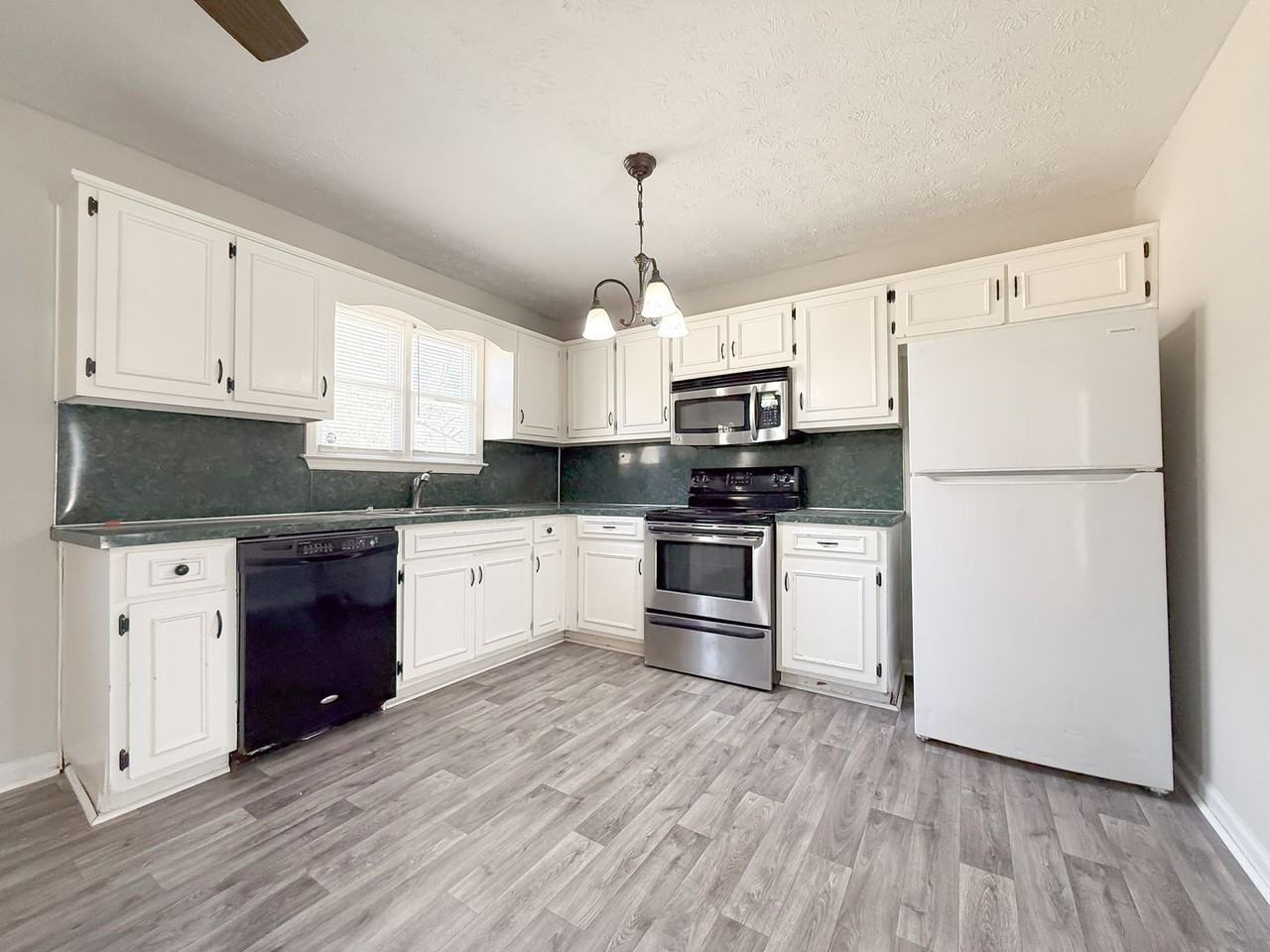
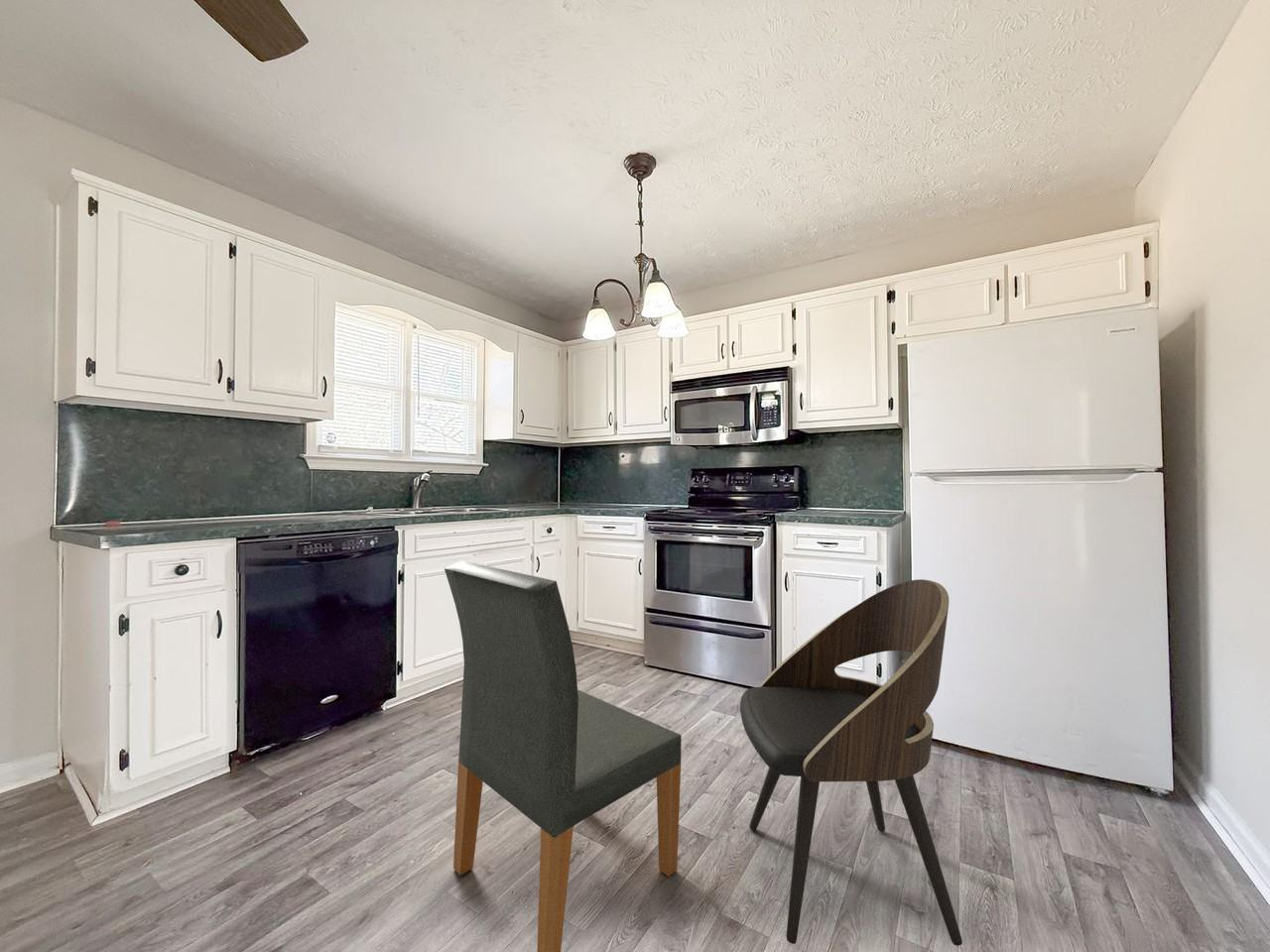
+ dining chair [739,578,963,947]
+ dining chair [444,559,683,952]
